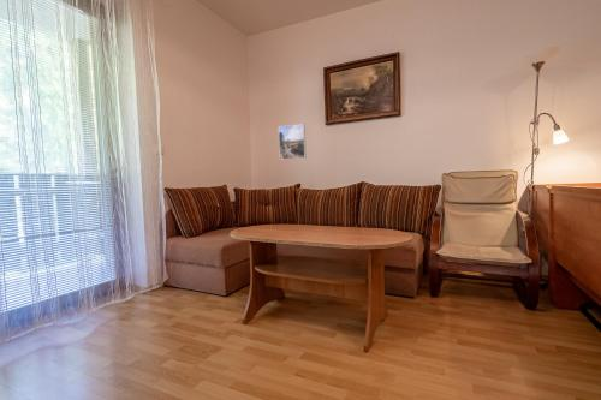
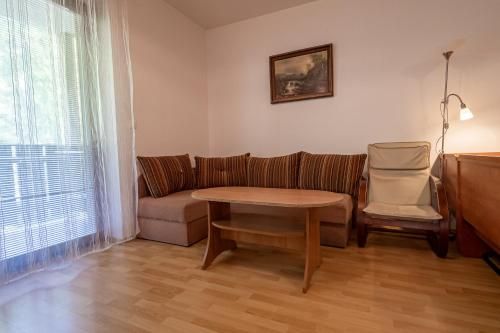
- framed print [278,123,308,161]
